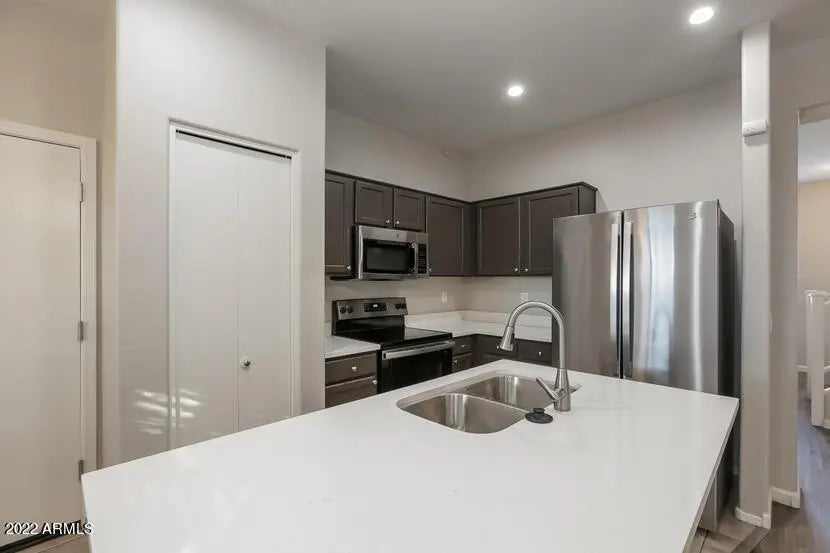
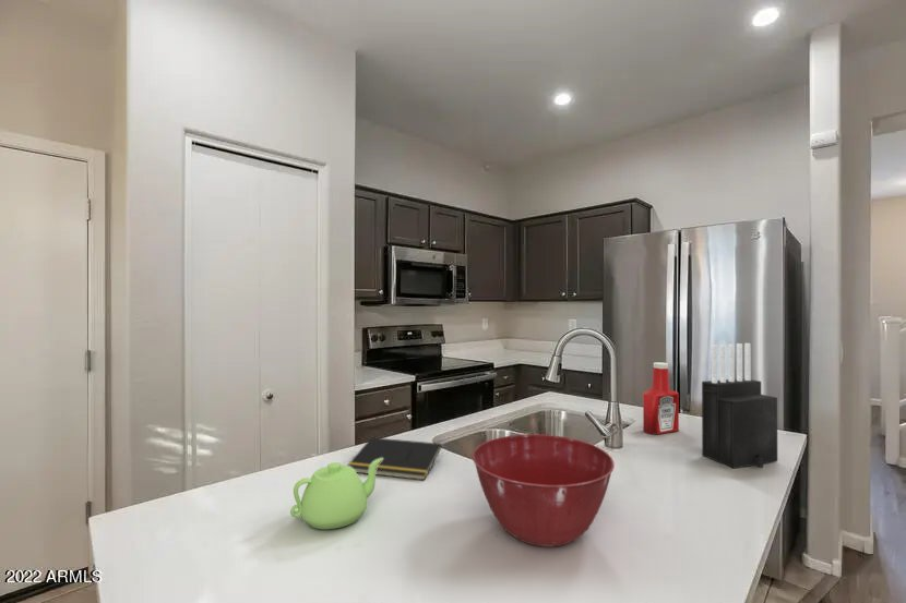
+ teapot [289,458,383,530]
+ soap bottle [642,361,680,435]
+ knife block [701,342,778,469]
+ notepad [346,436,443,481]
+ mixing bowl [472,433,616,548]
